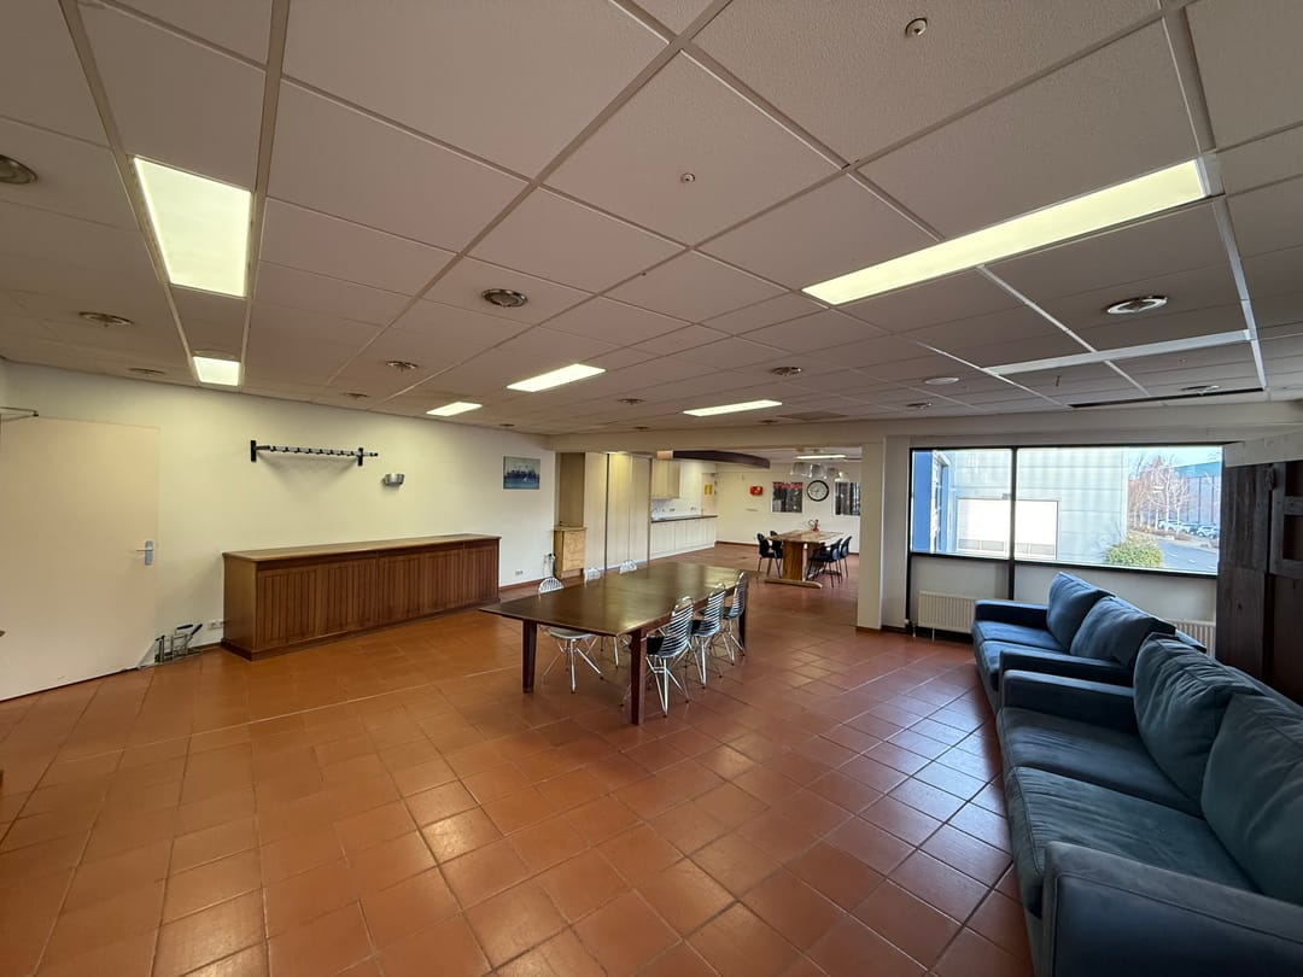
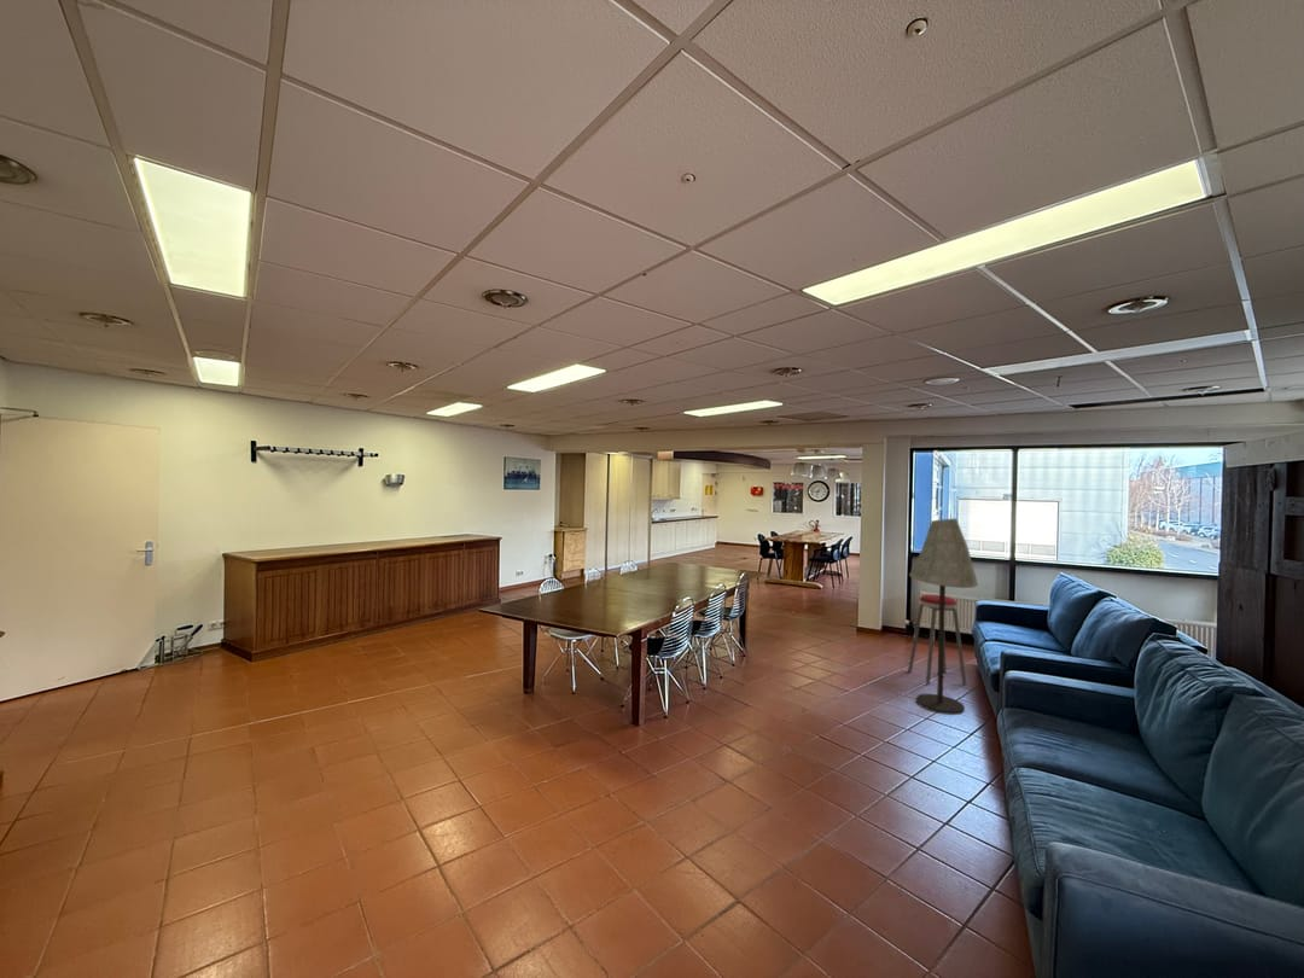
+ floor lamp [908,518,979,716]
+ music stool [907,594,968,687]
